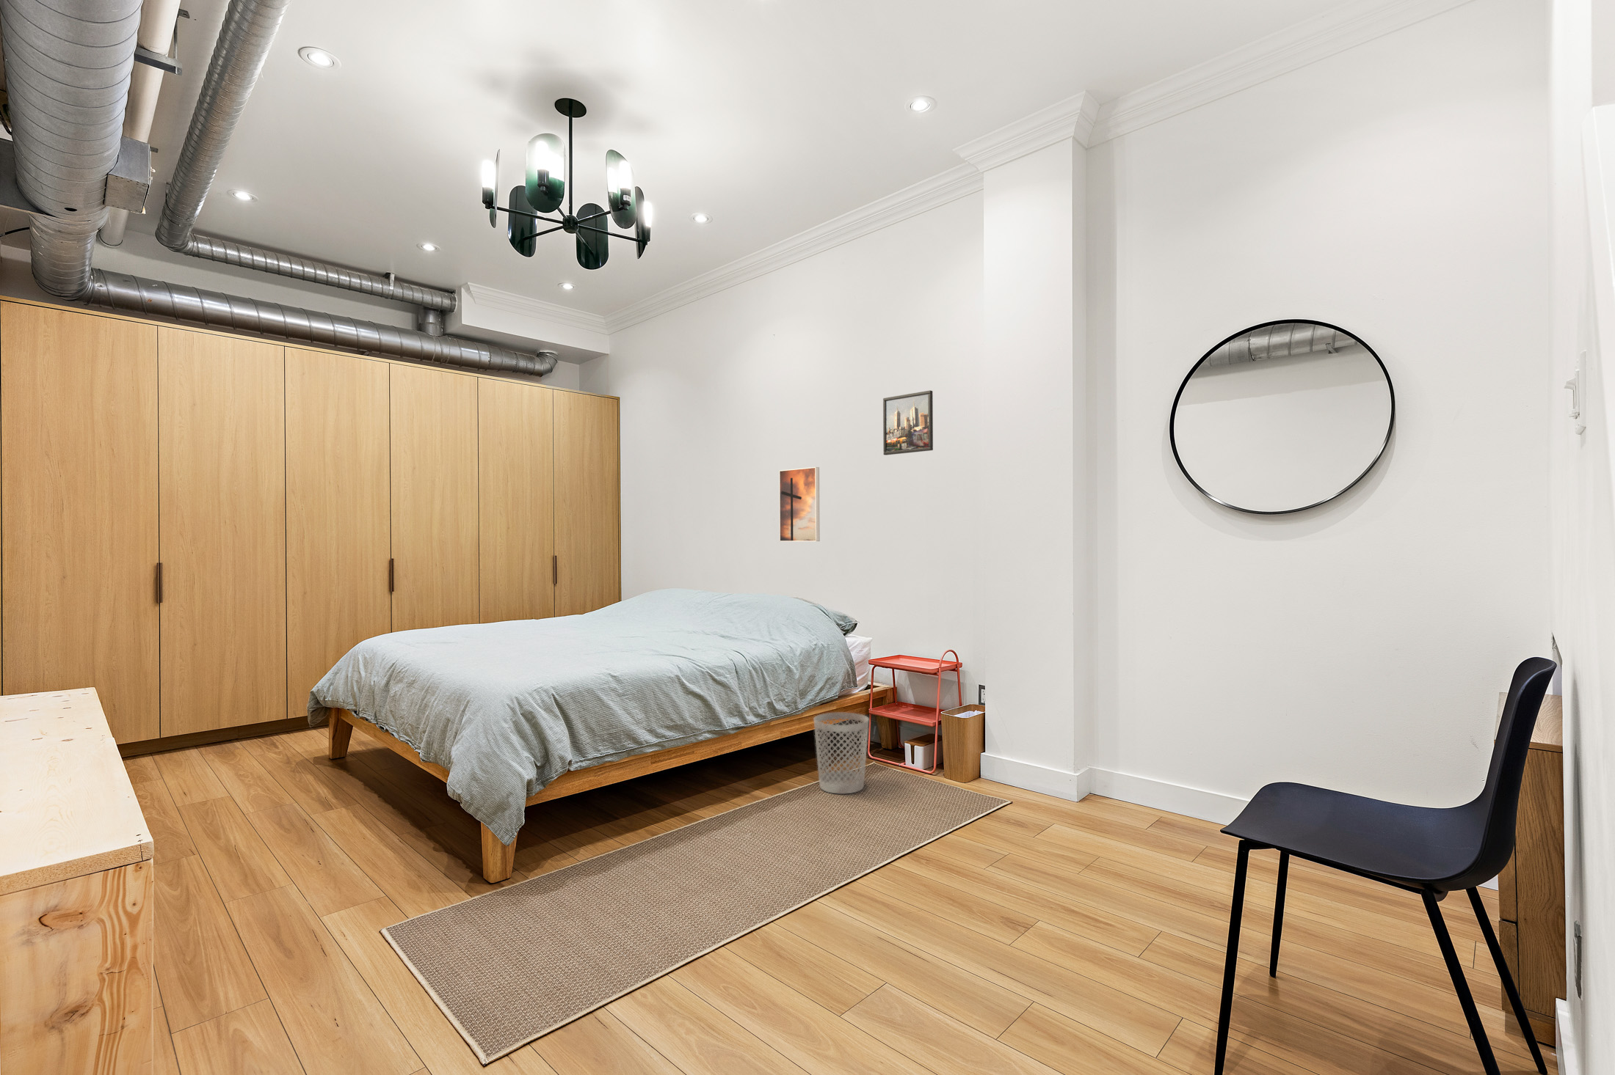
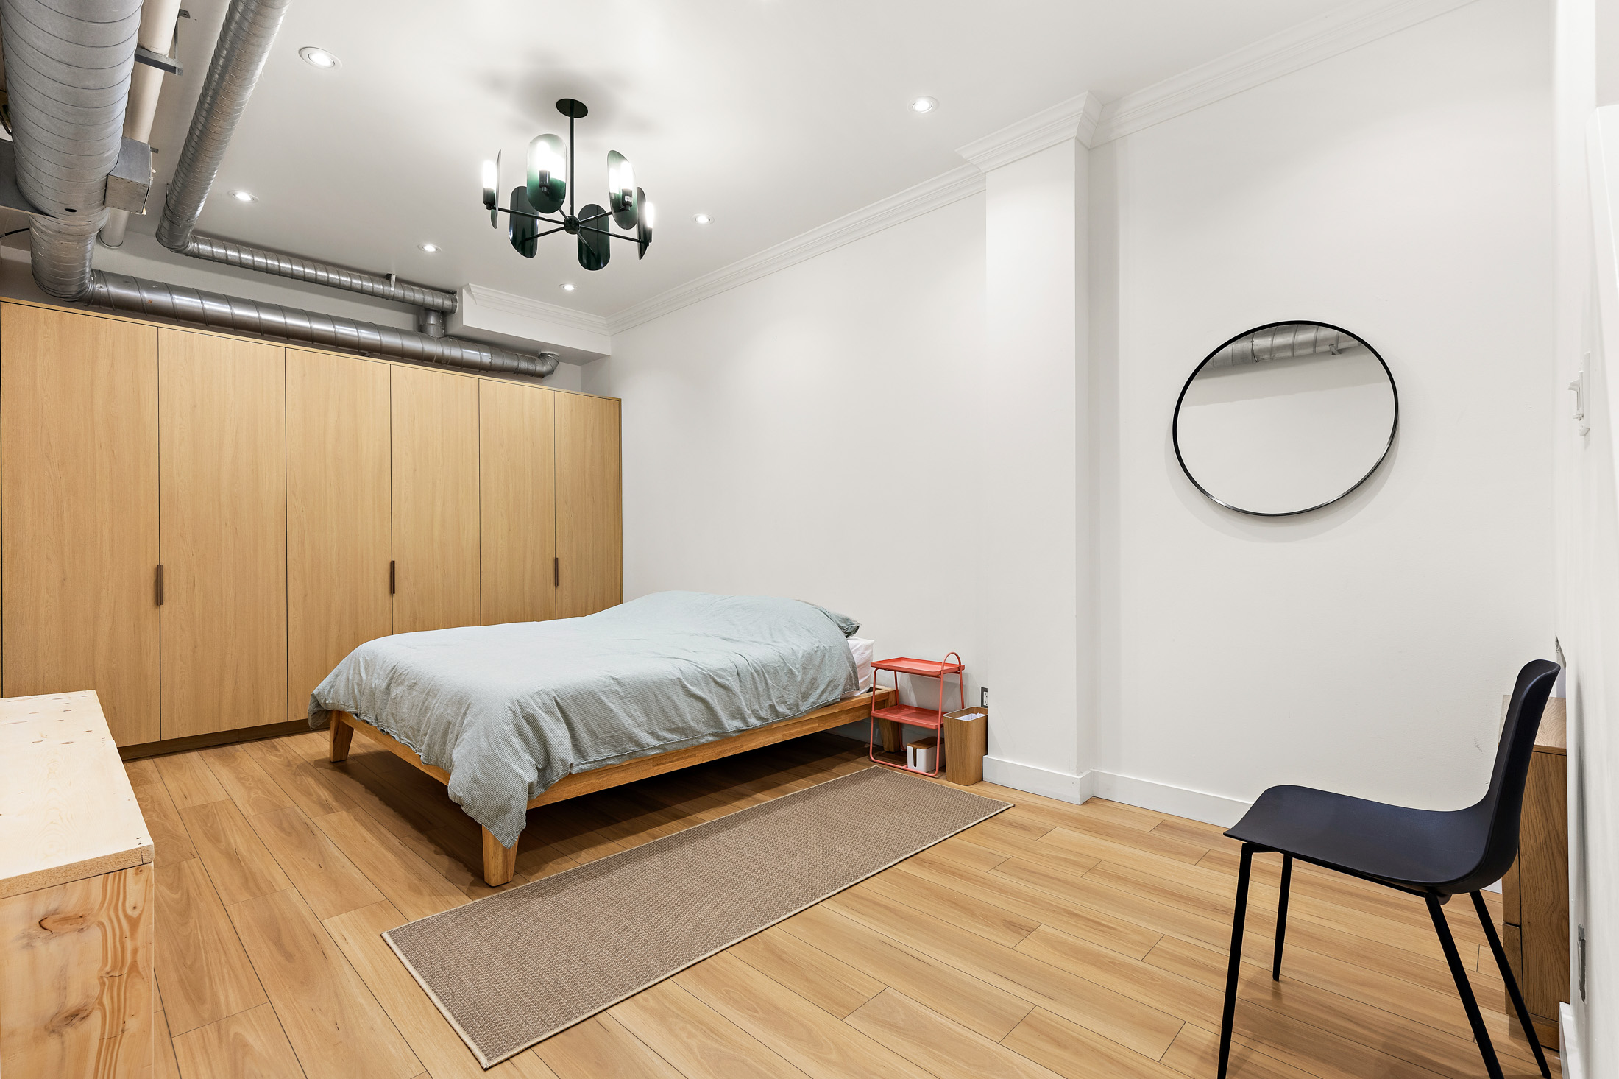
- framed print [883,390,934,456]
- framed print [779,467,821,542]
- wastebasket [813,711,869,794]
